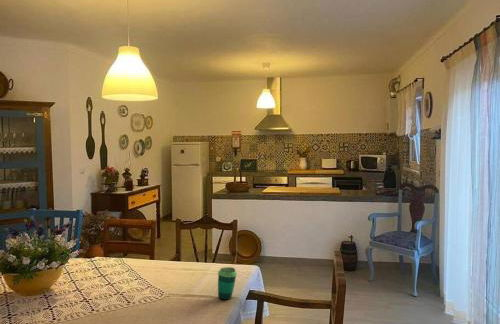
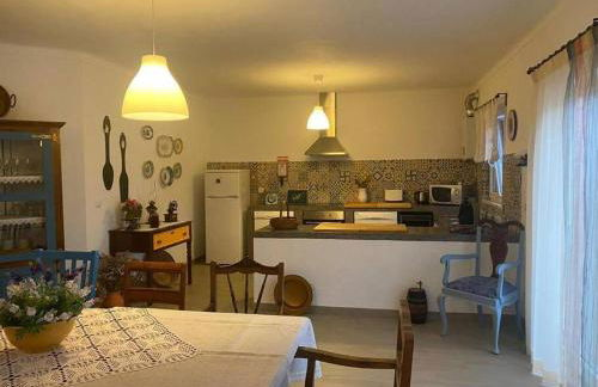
- cup [217,266,238,301]
